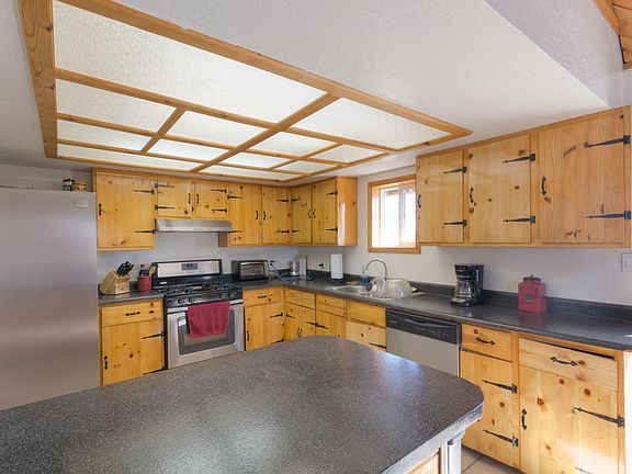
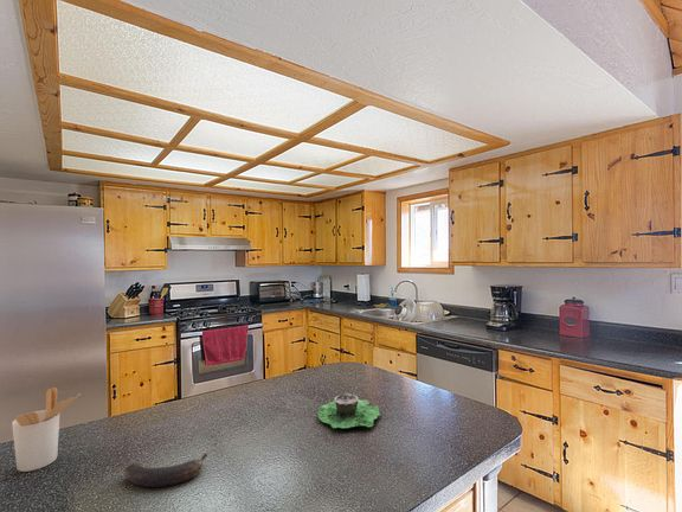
+ succulent planter [317,392,381,430]
+ banana [123,452,210,488]
+ utensil holder [11,386,82,473]
